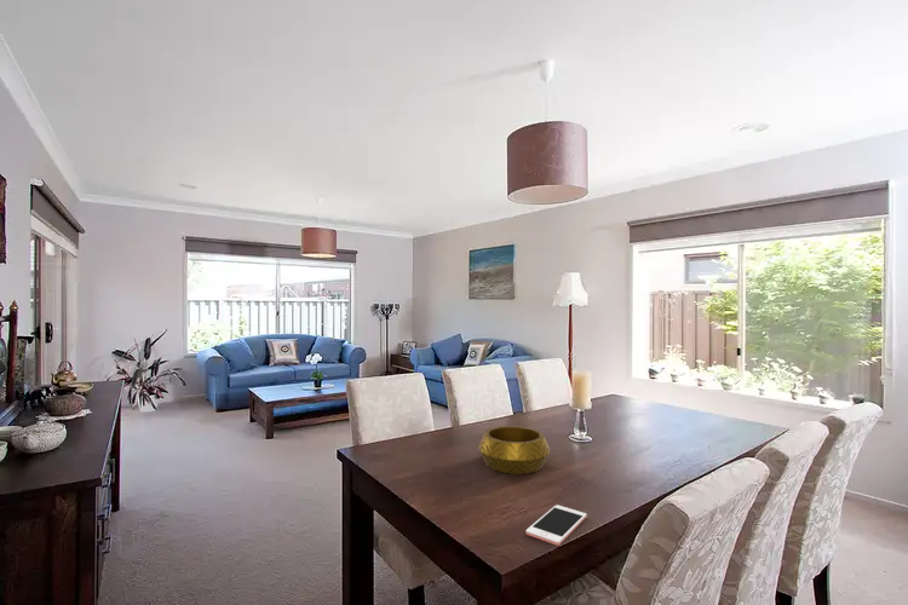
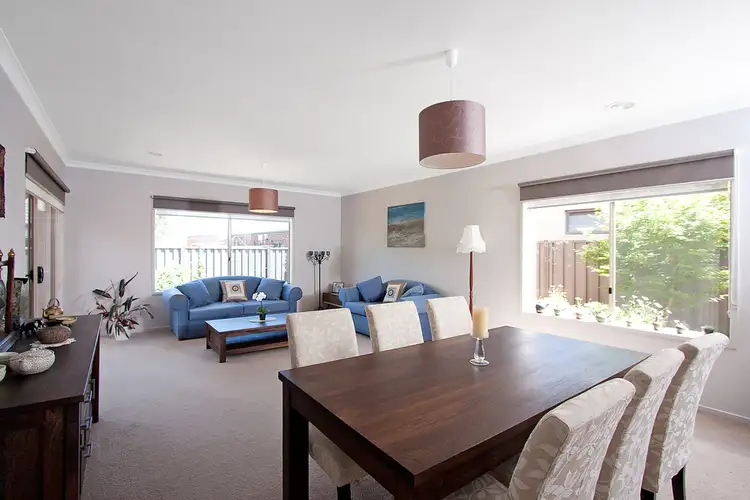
- cell phone [524,505,588,547]
- decorative bowl [477,425,551,476]
